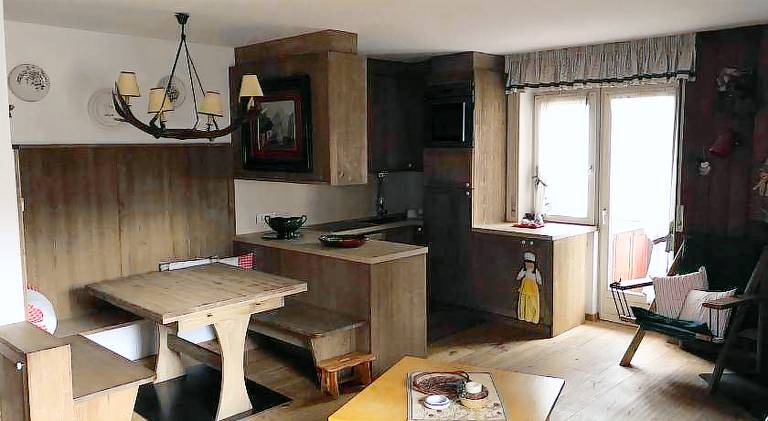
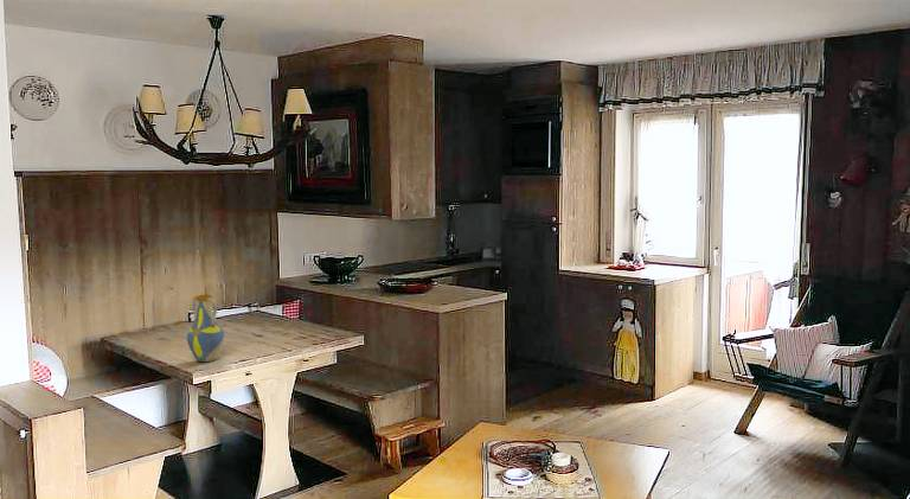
+ vase [186,294,225,363]
